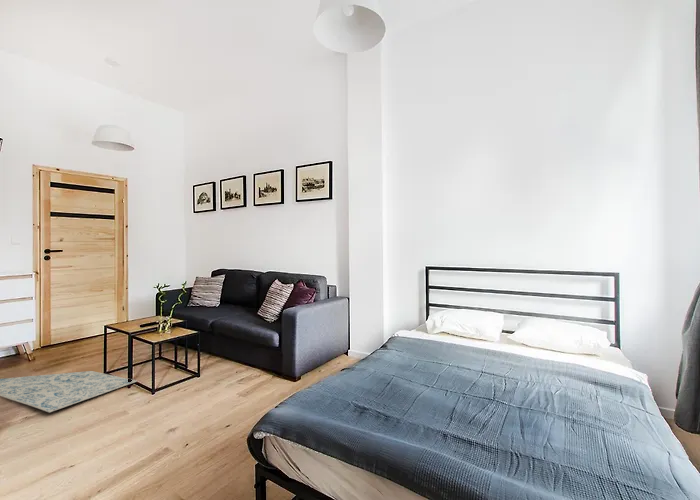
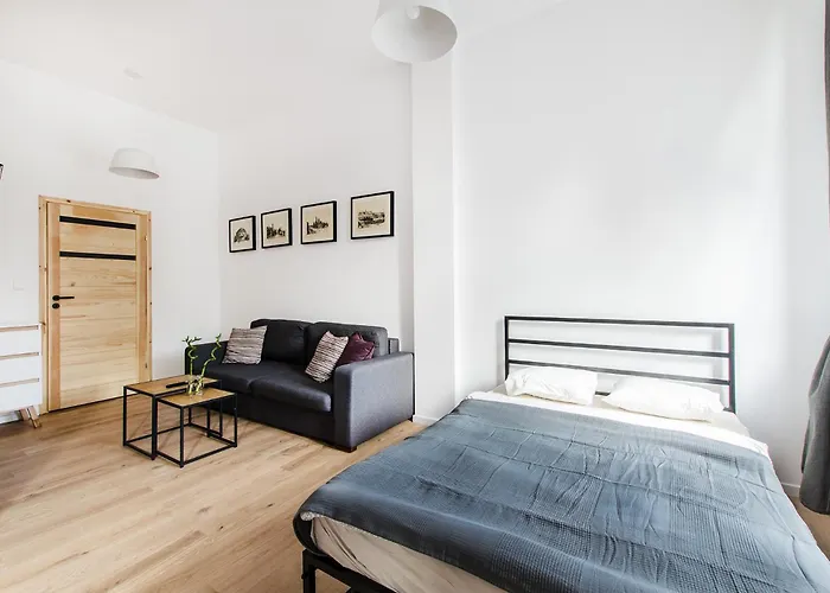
- rug [0,370,138,414]
